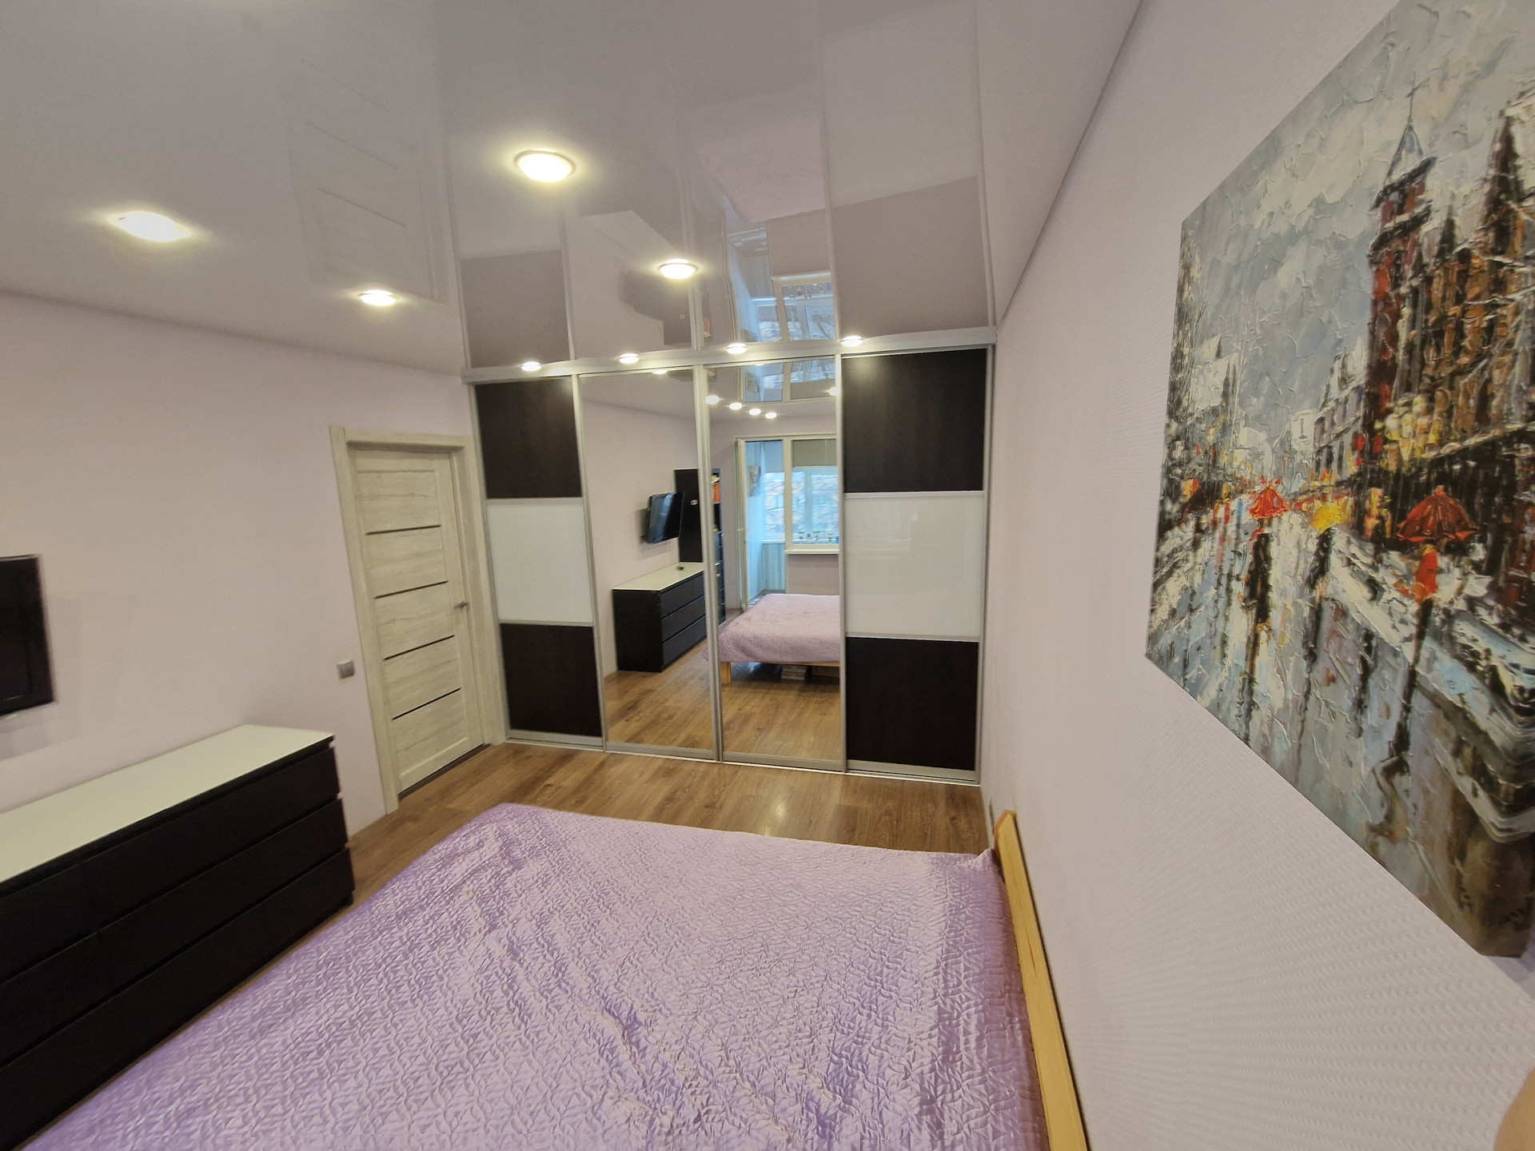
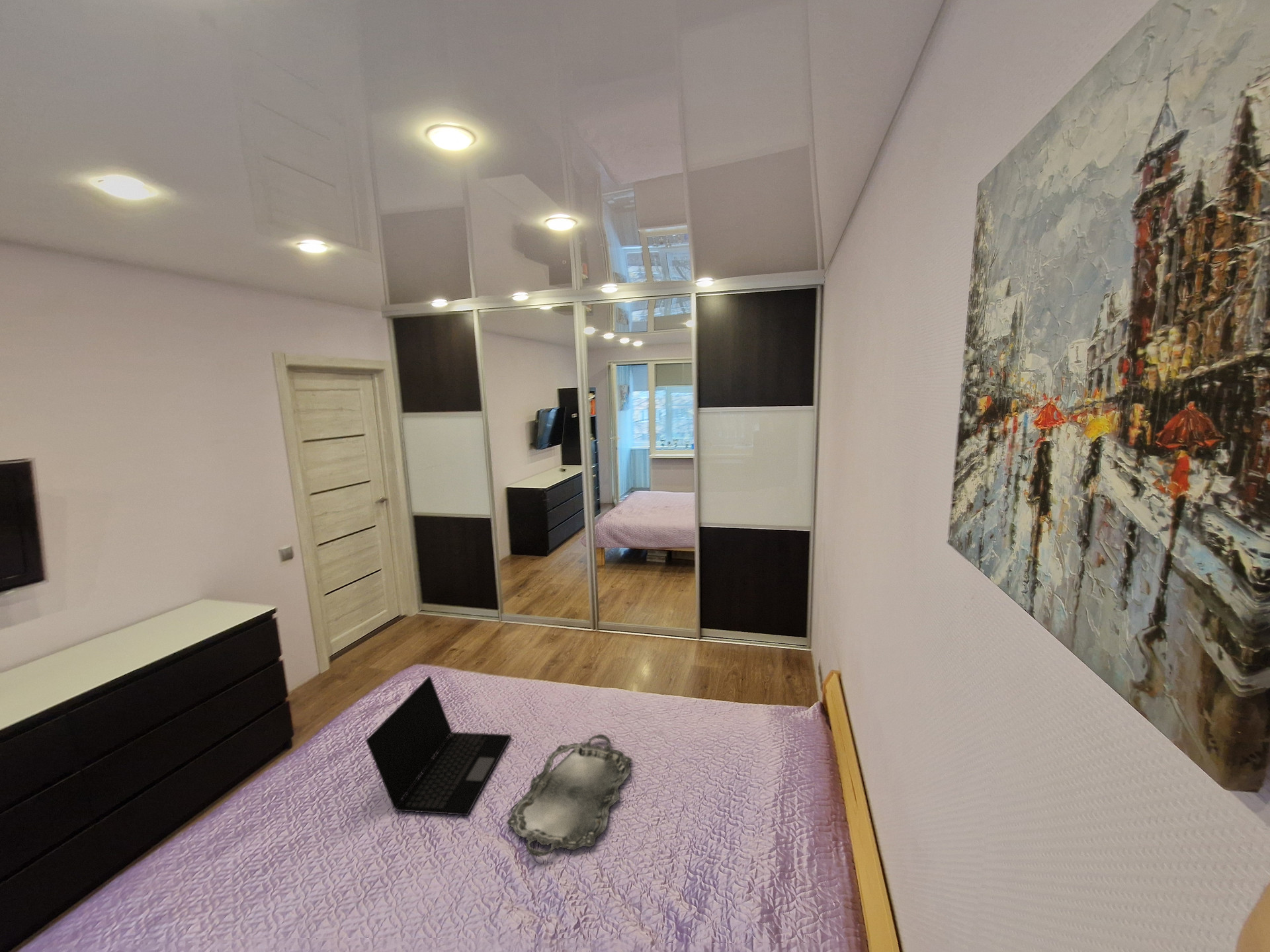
+ serving tray [506,734,633,857]
+ laptop [365,675,512,816]
